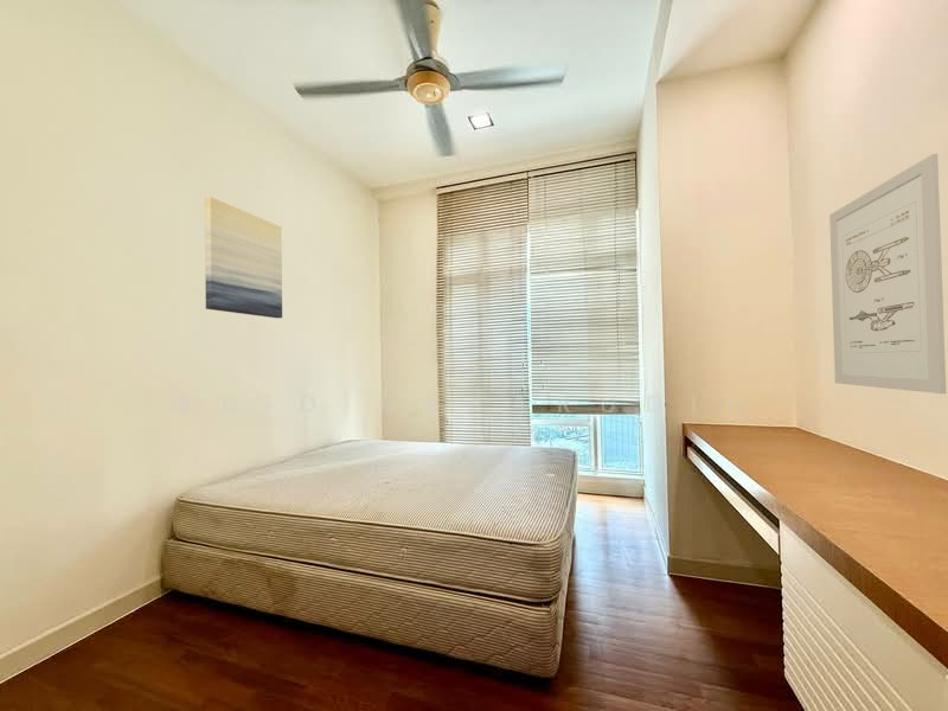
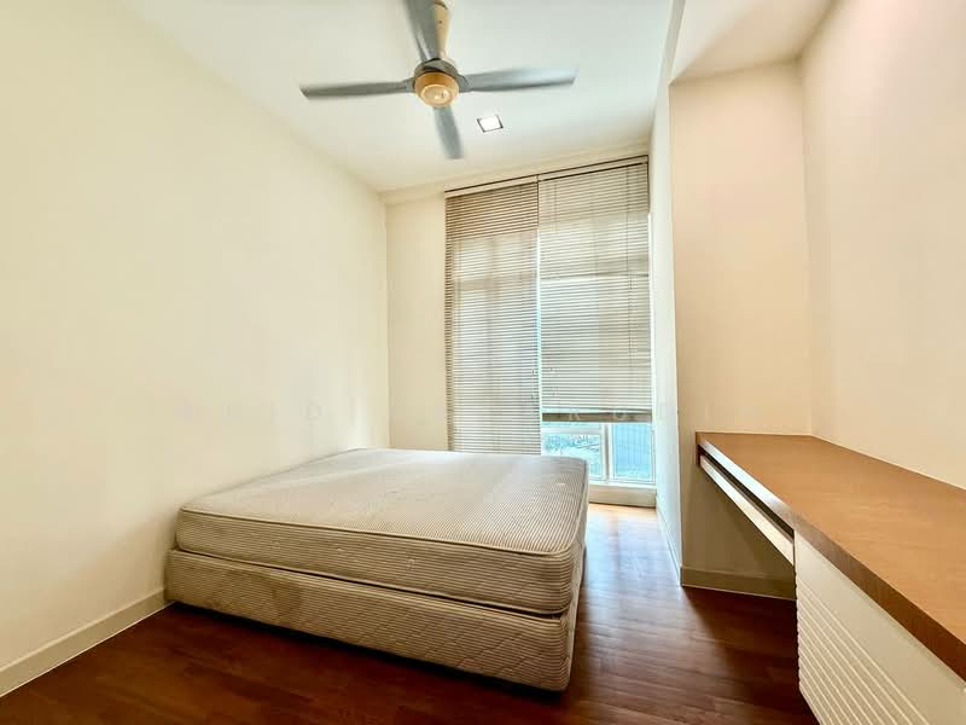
- wall art [204,196,283,319]
- wall art [828,153,947,395]
